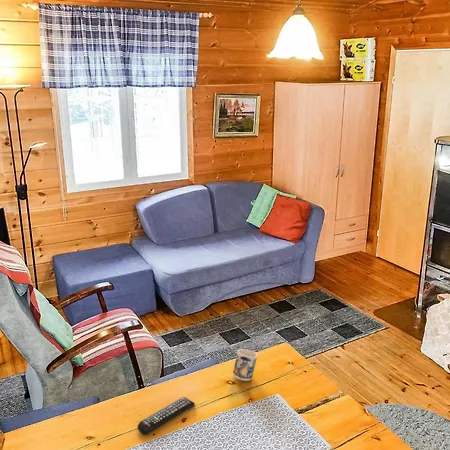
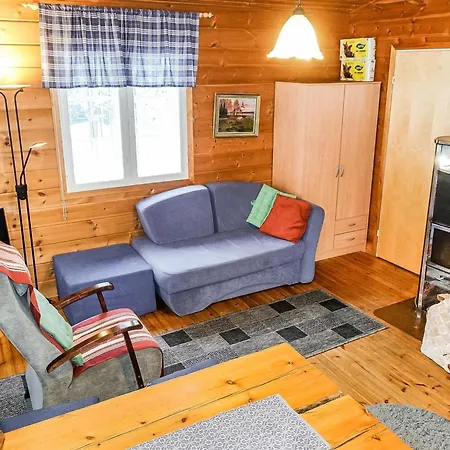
- mug [232,348,258,382]
- remote control [137,396,196,436]
